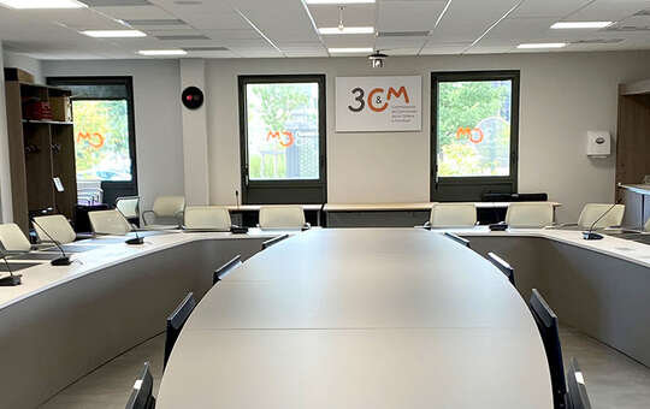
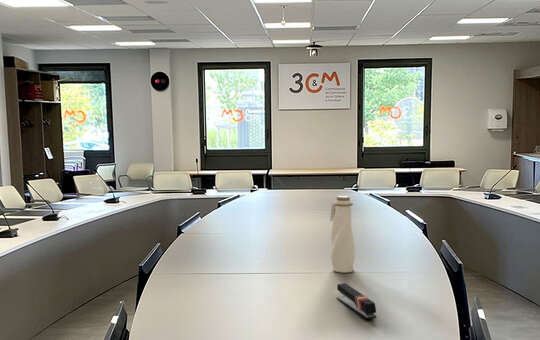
+ stapler [336,282,377,320]
+ water bottle [329,195,356,273]
